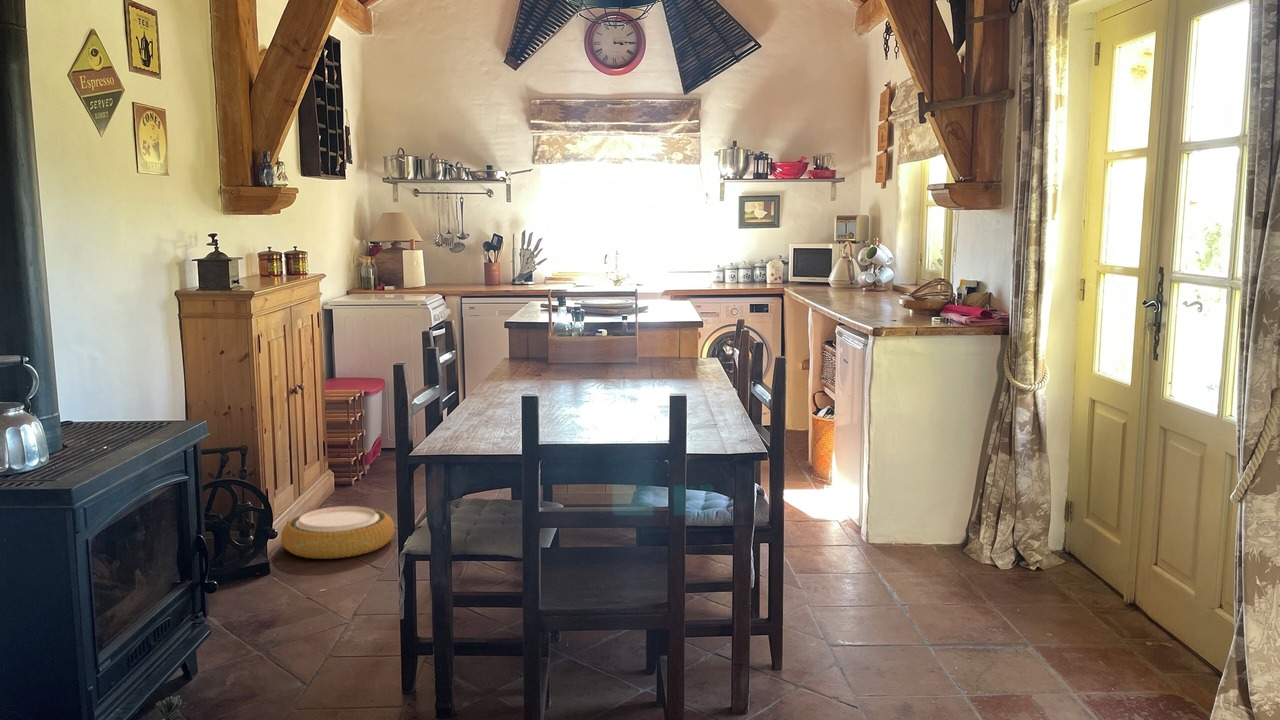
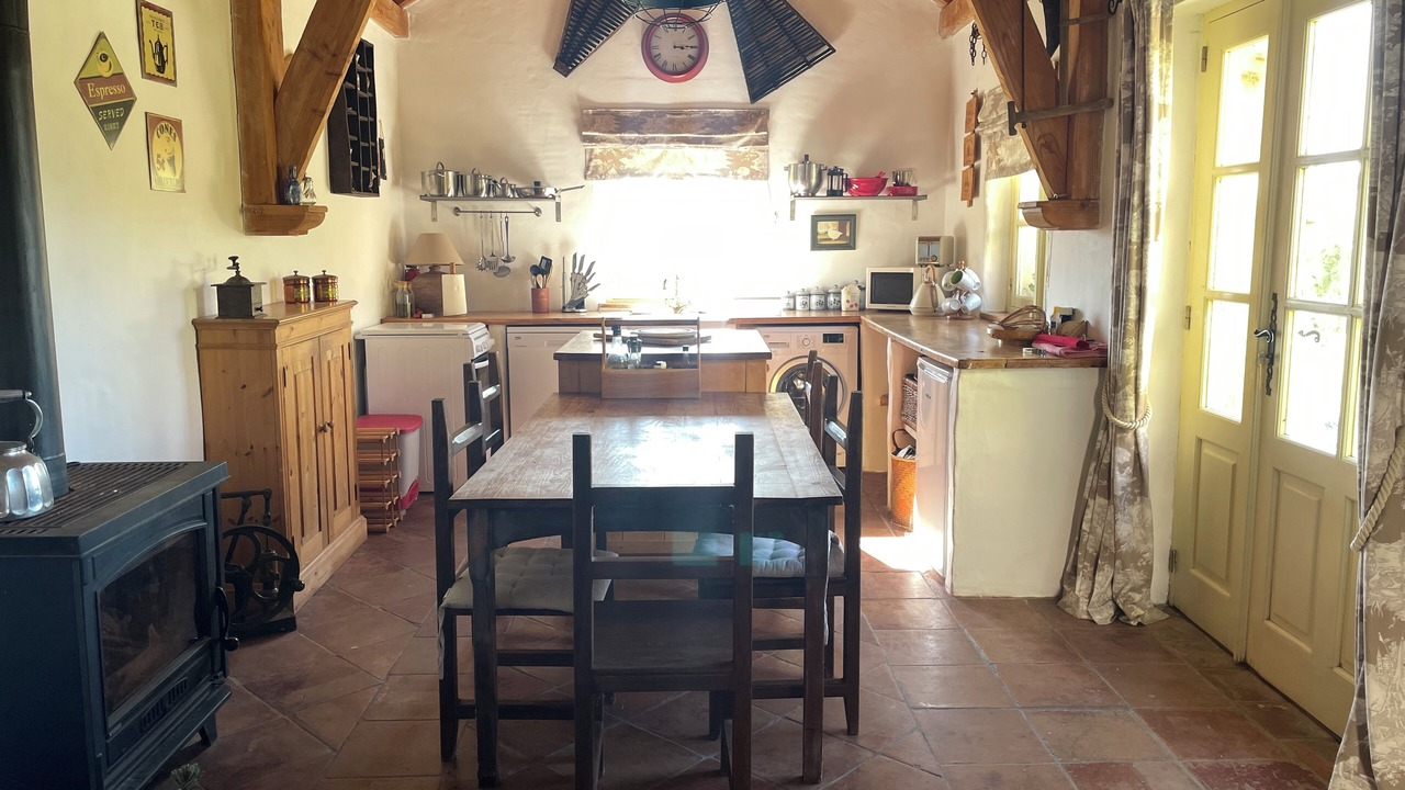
- woven basket [280,505,396,560]
